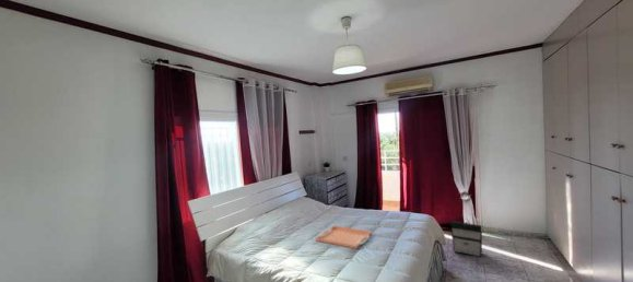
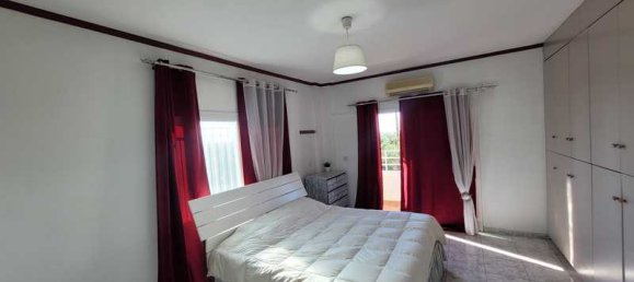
- serving tray [315,225,373,250]
- backpack [449,218,483,258]
